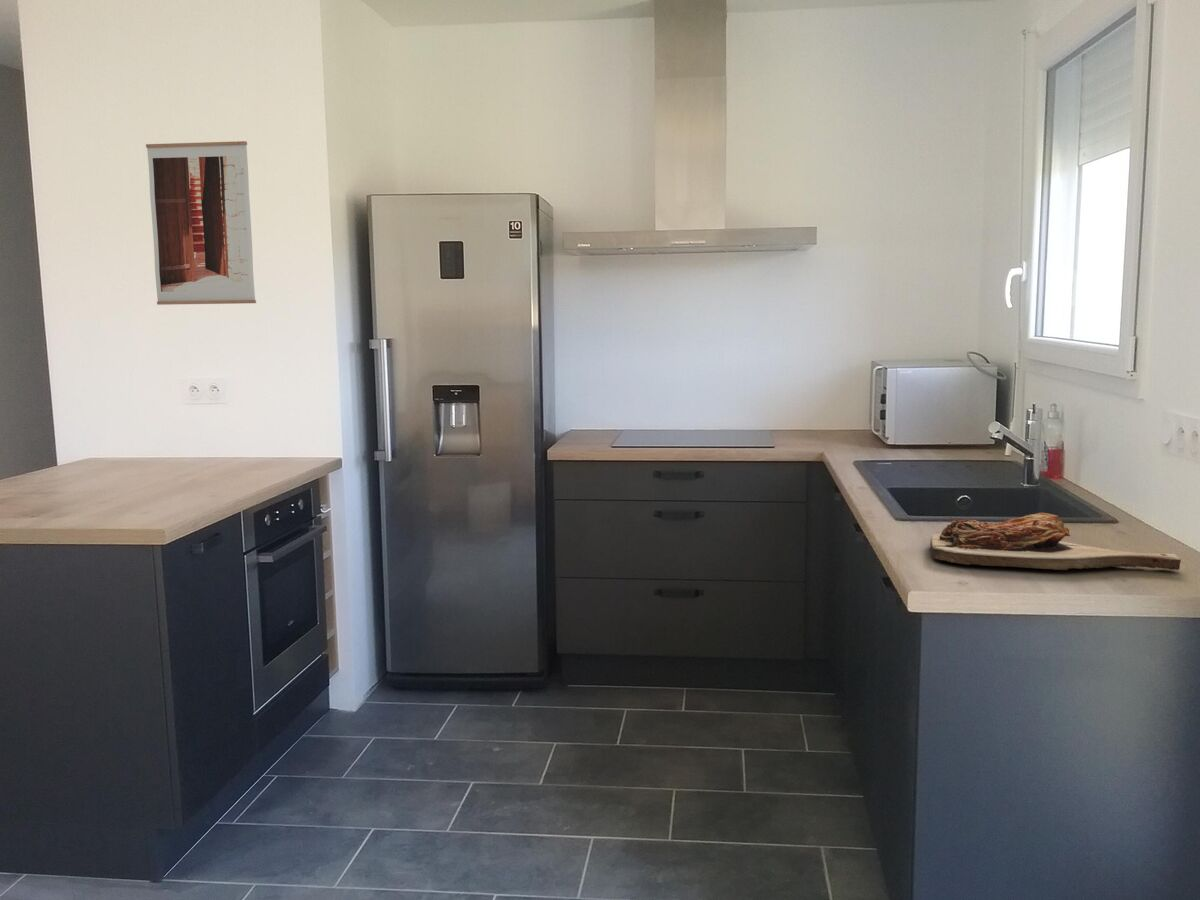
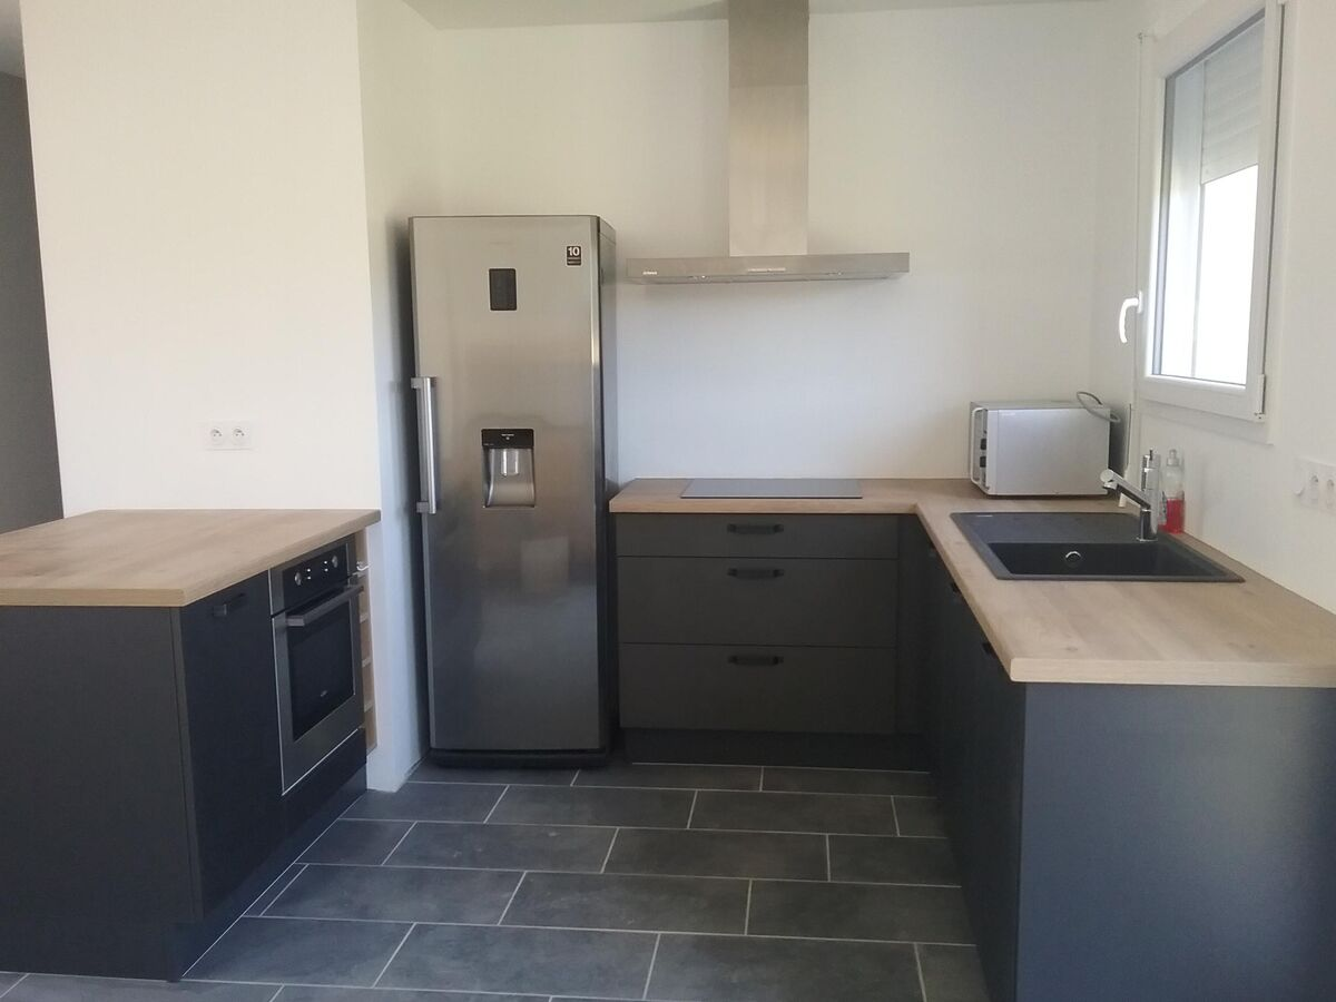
- wall art [145,140,257,306]
- cutting board [929,512,1182,571]
